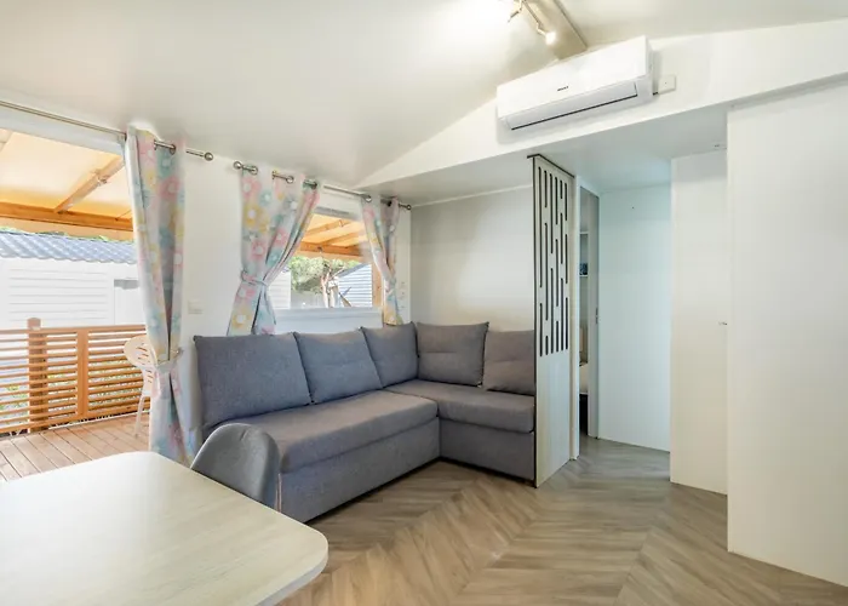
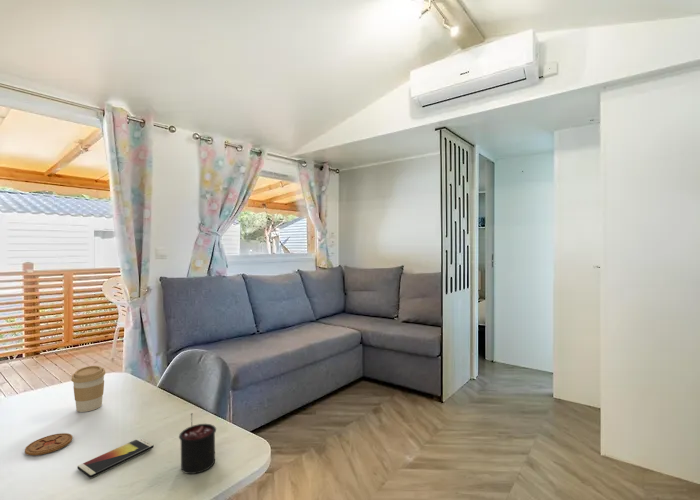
+ coaster [24,432,74,456]
+ coffee cup [70,365,107,413]
+ smartphone [76,437,155,479]
+ candle [178,412,217,475]
